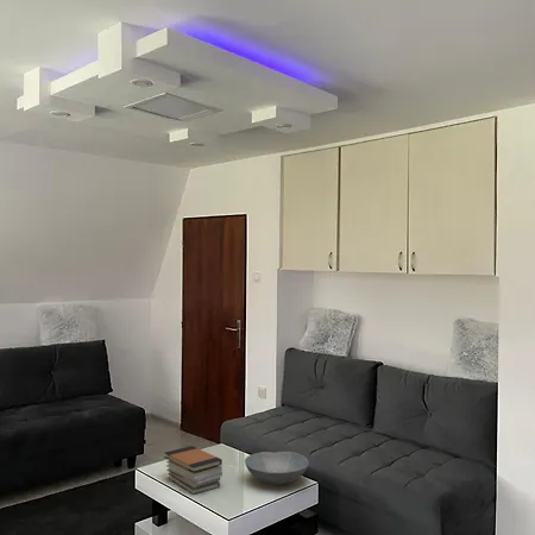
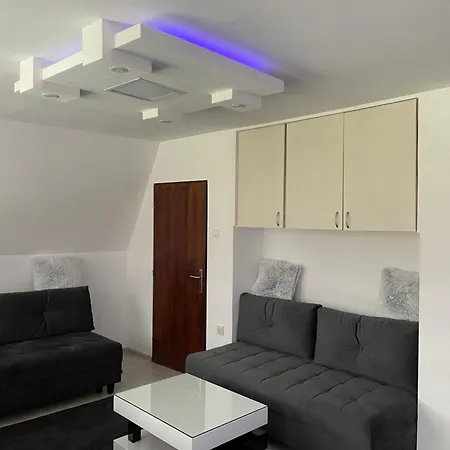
- book stack [163,445,224,496]
- bowl [244,451,310,486]
